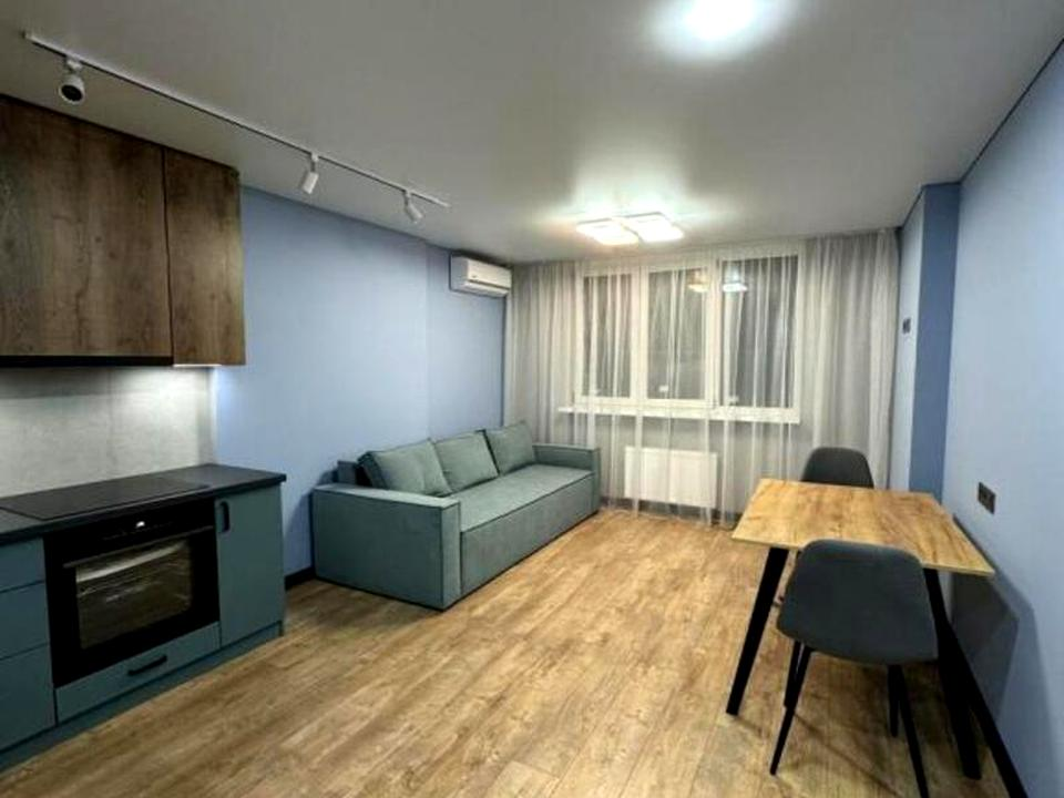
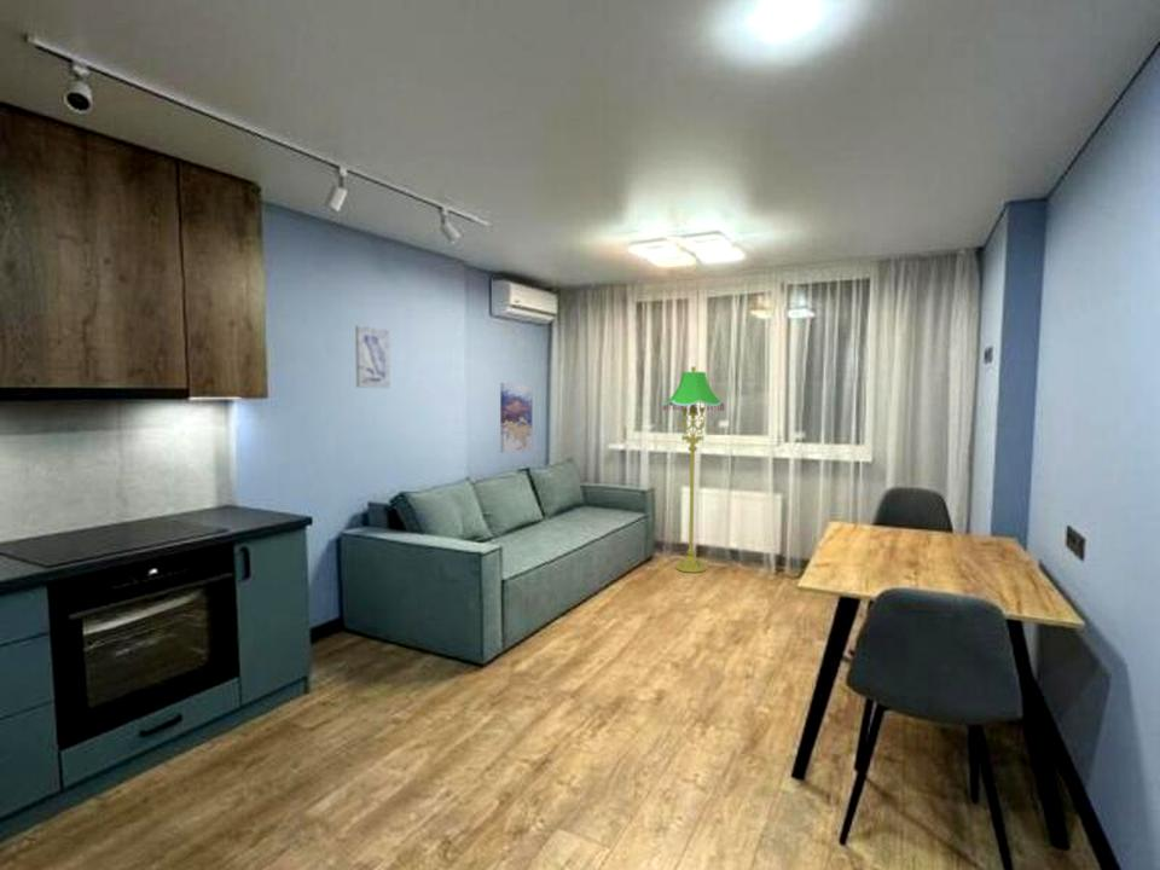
+ floor lamp [662,365,725,574]
+ wall art [354,324,392,389]
+ wall art [499,382,533,454]
